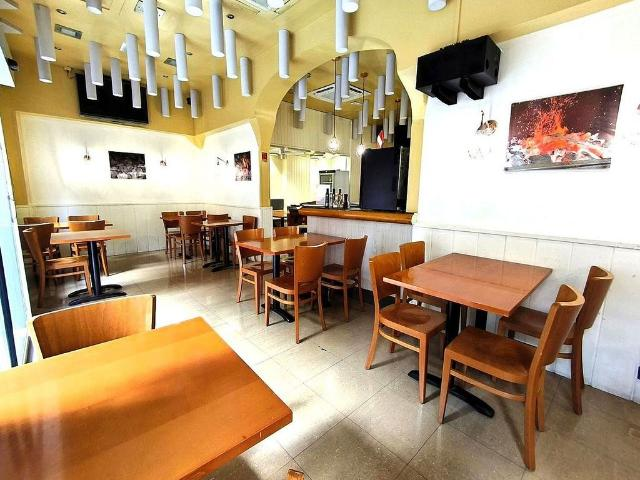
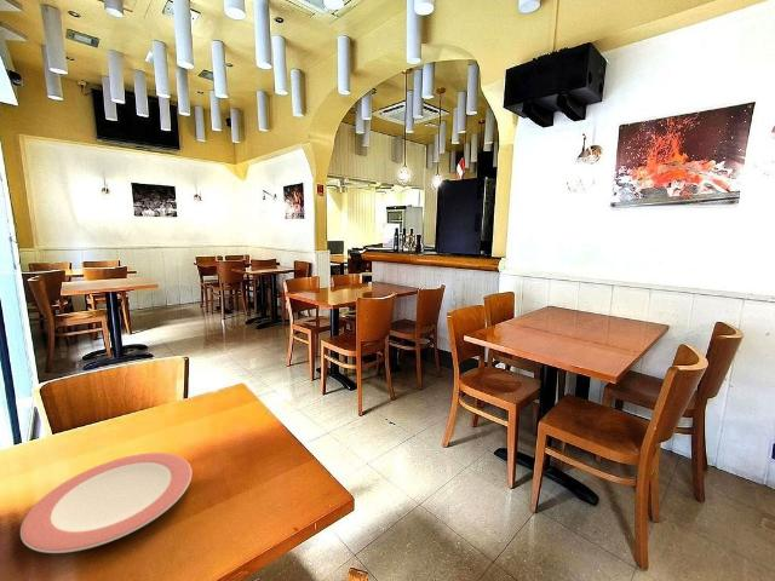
+ plate [19,451,193,554]
